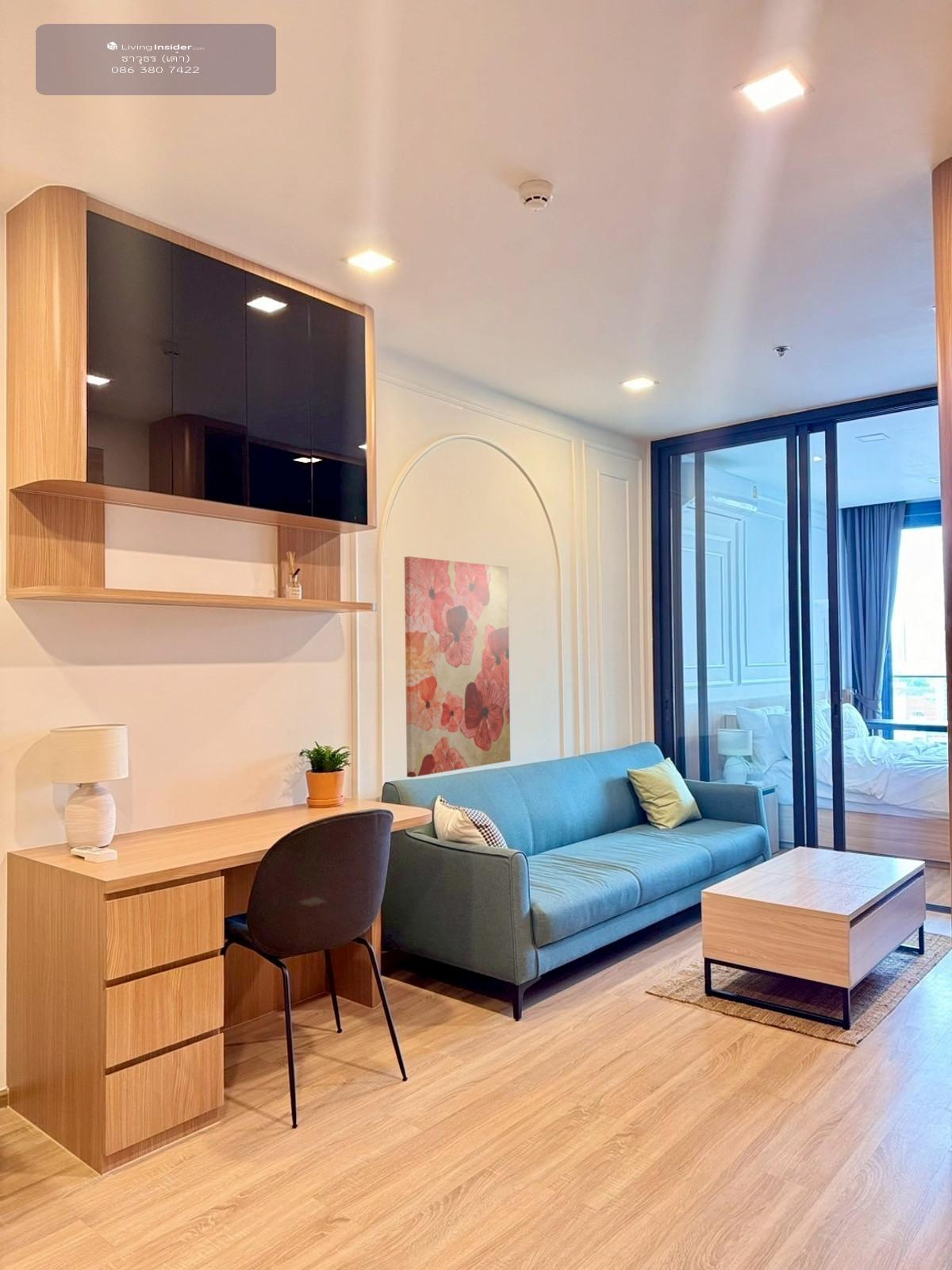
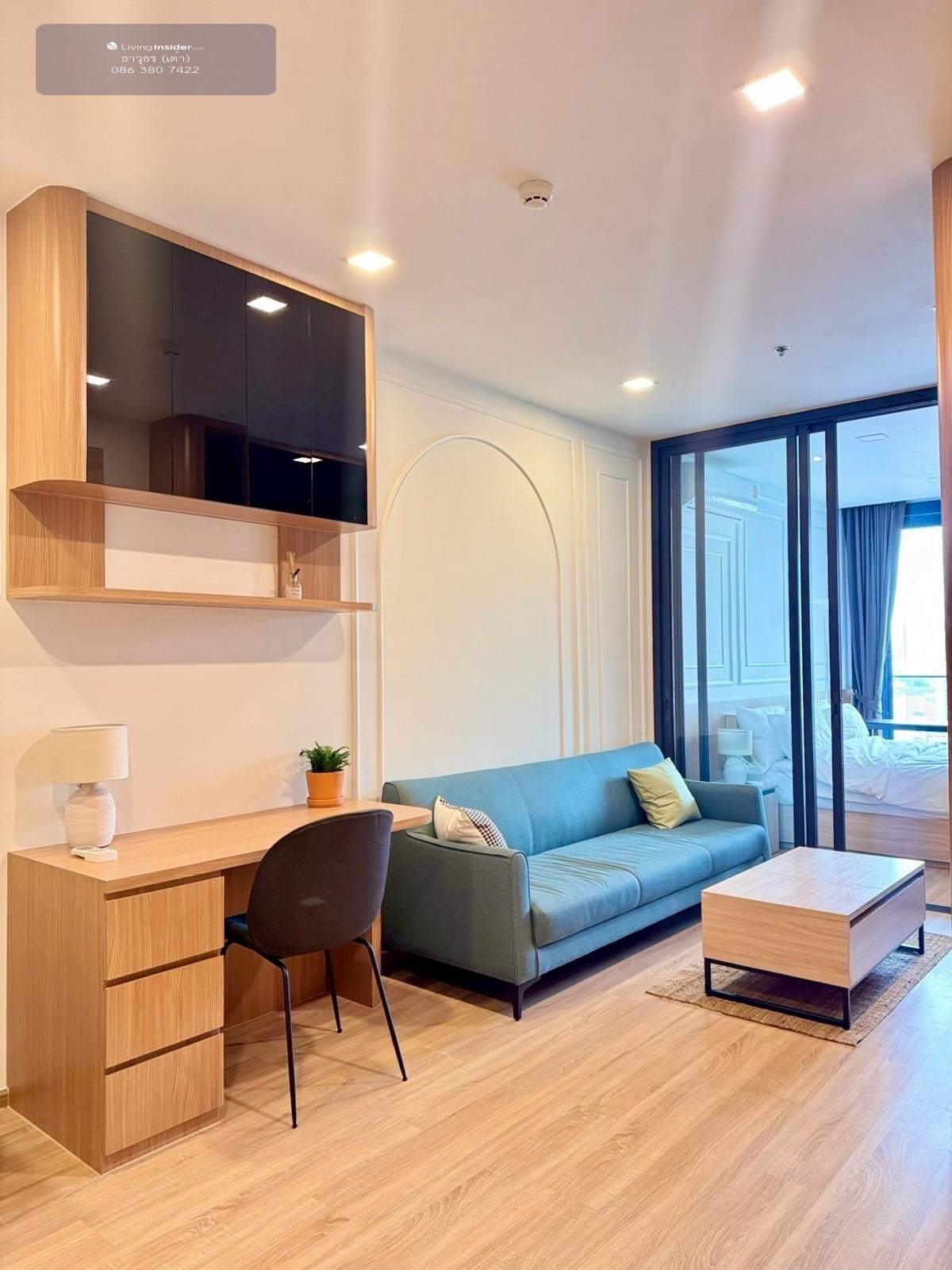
- wall art [404,556,512,778]
